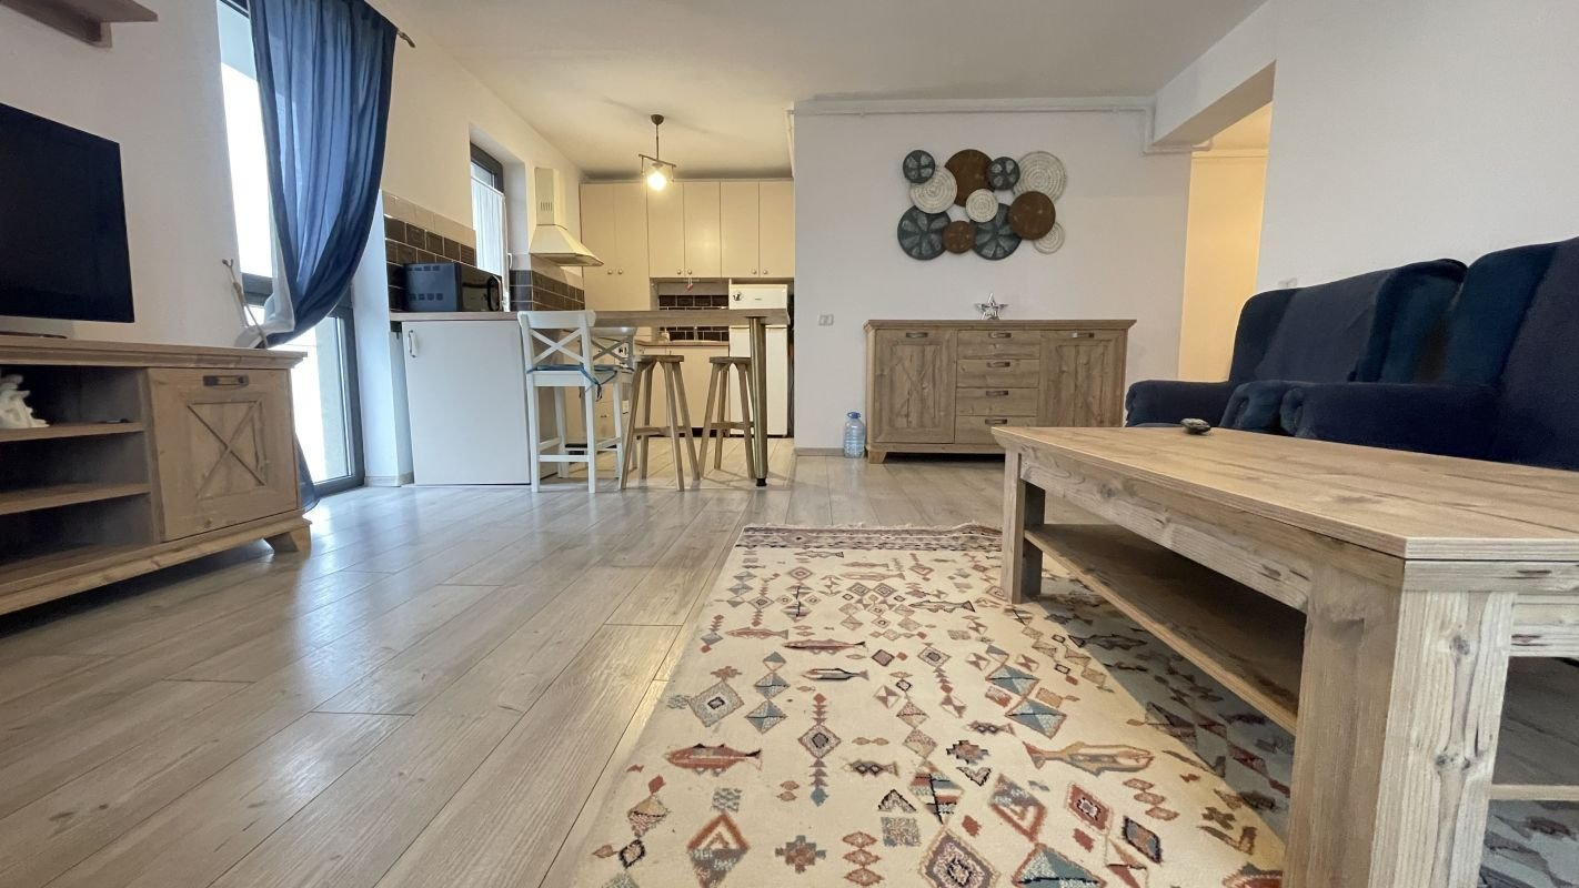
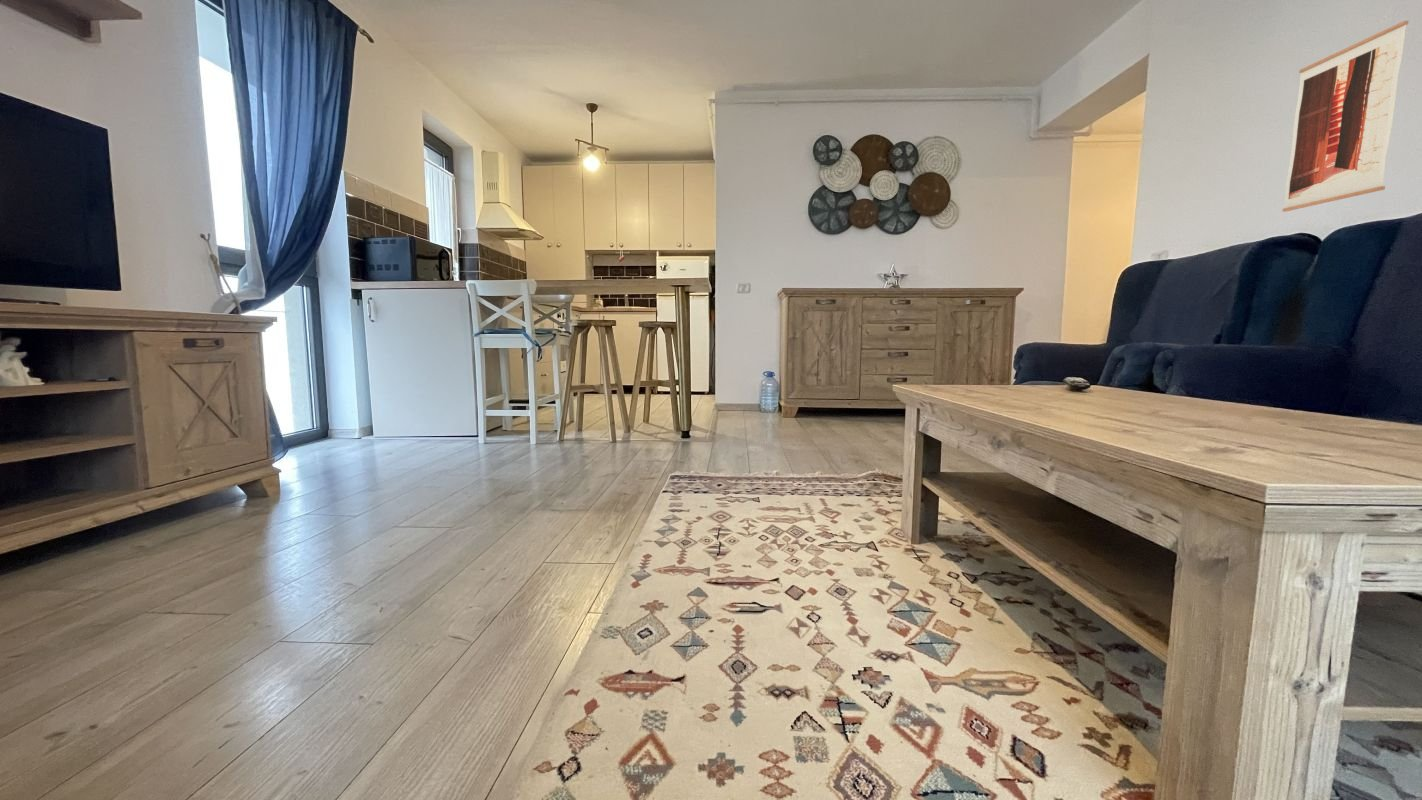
+ wall art [1281,20,1409,213]
